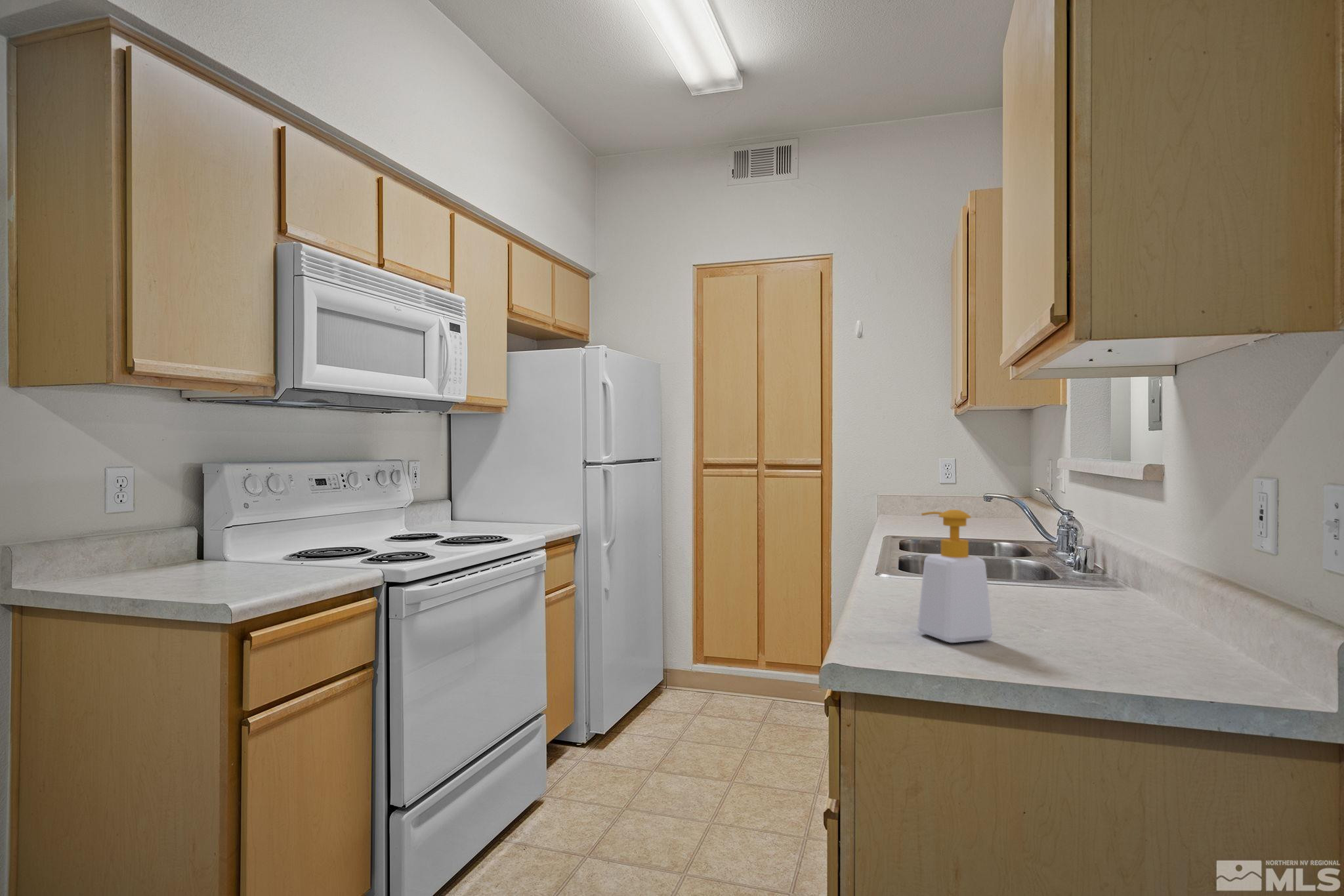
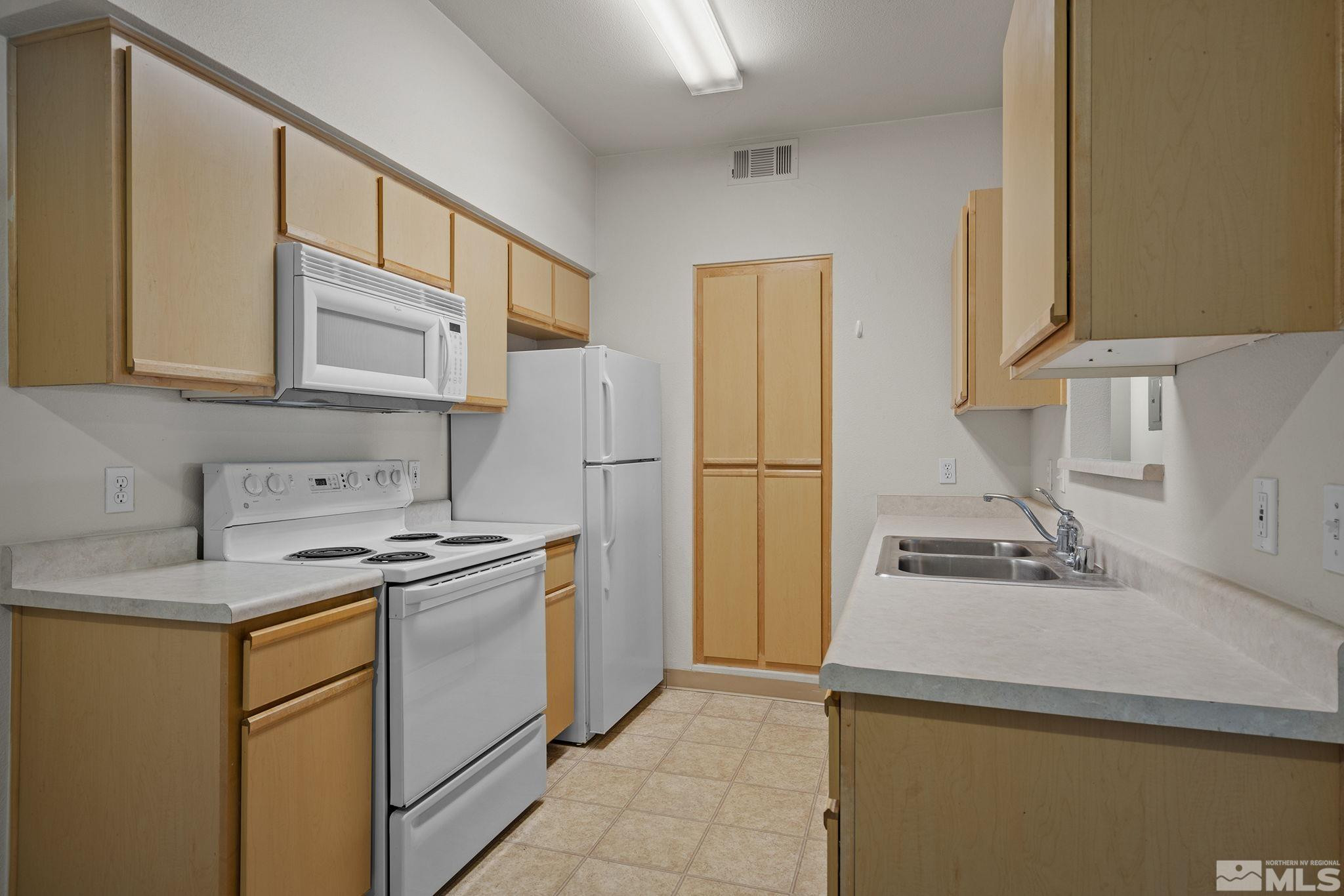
- soap bottle [917,509,993,643]
